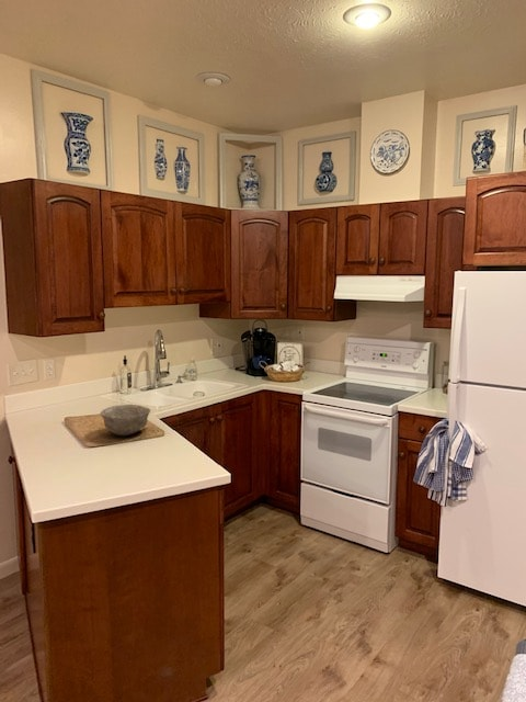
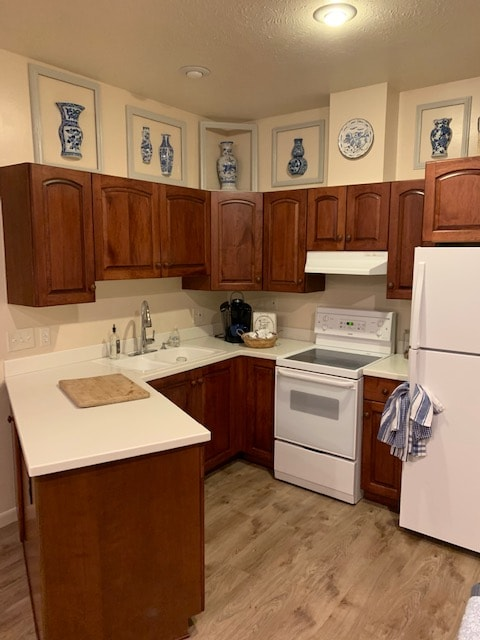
- bowl [99,404,151,437]
